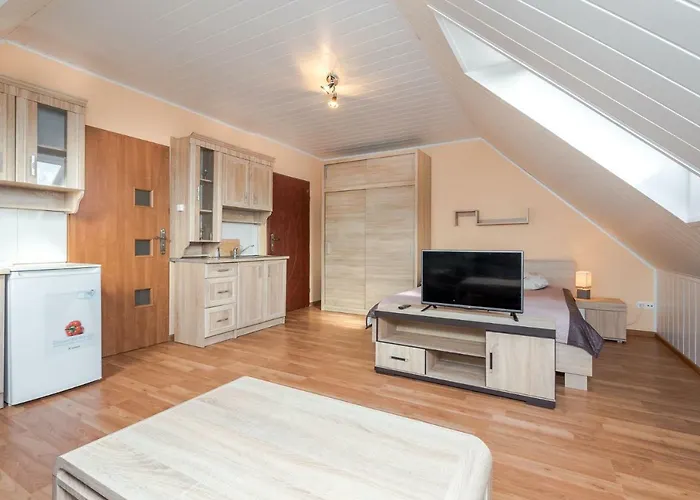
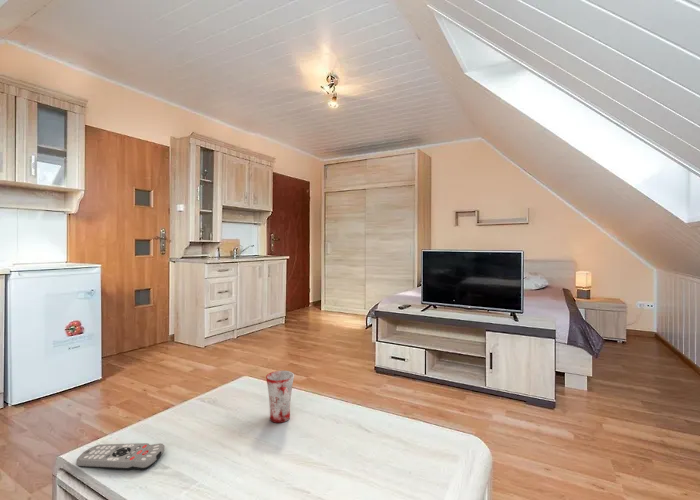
+ remote control [75,442,166,471]
+ mug [265,370,295,424]
